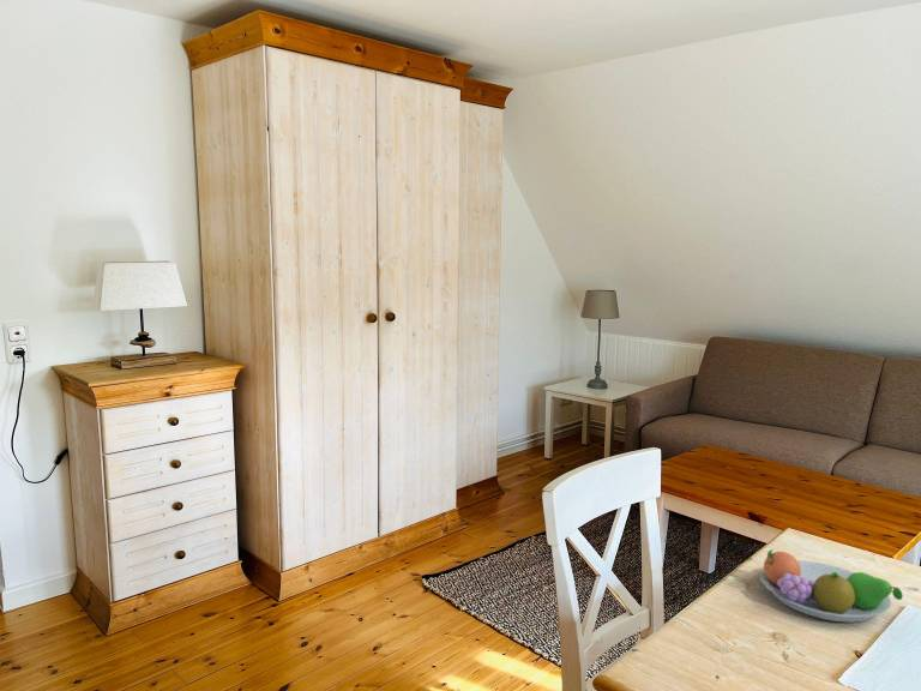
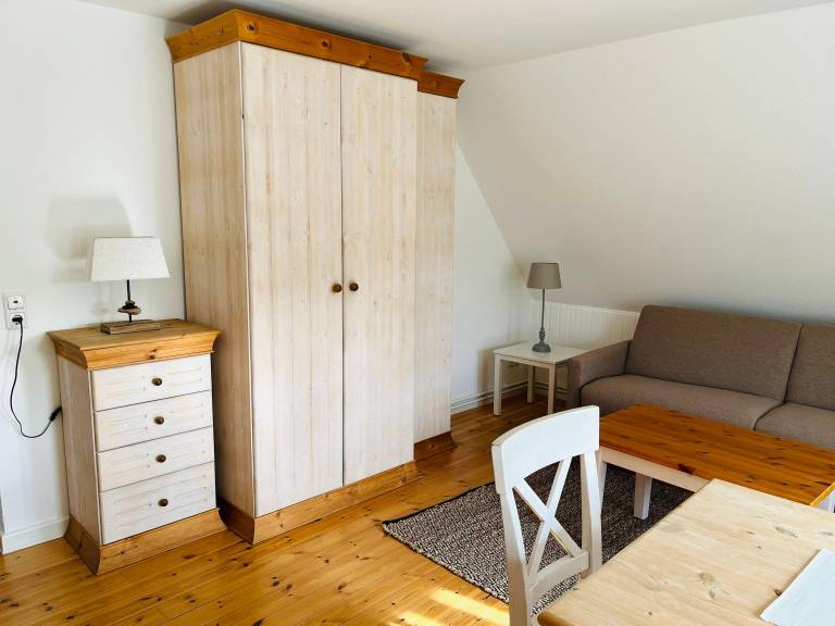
- fruit bowl [759,548,904,624]
